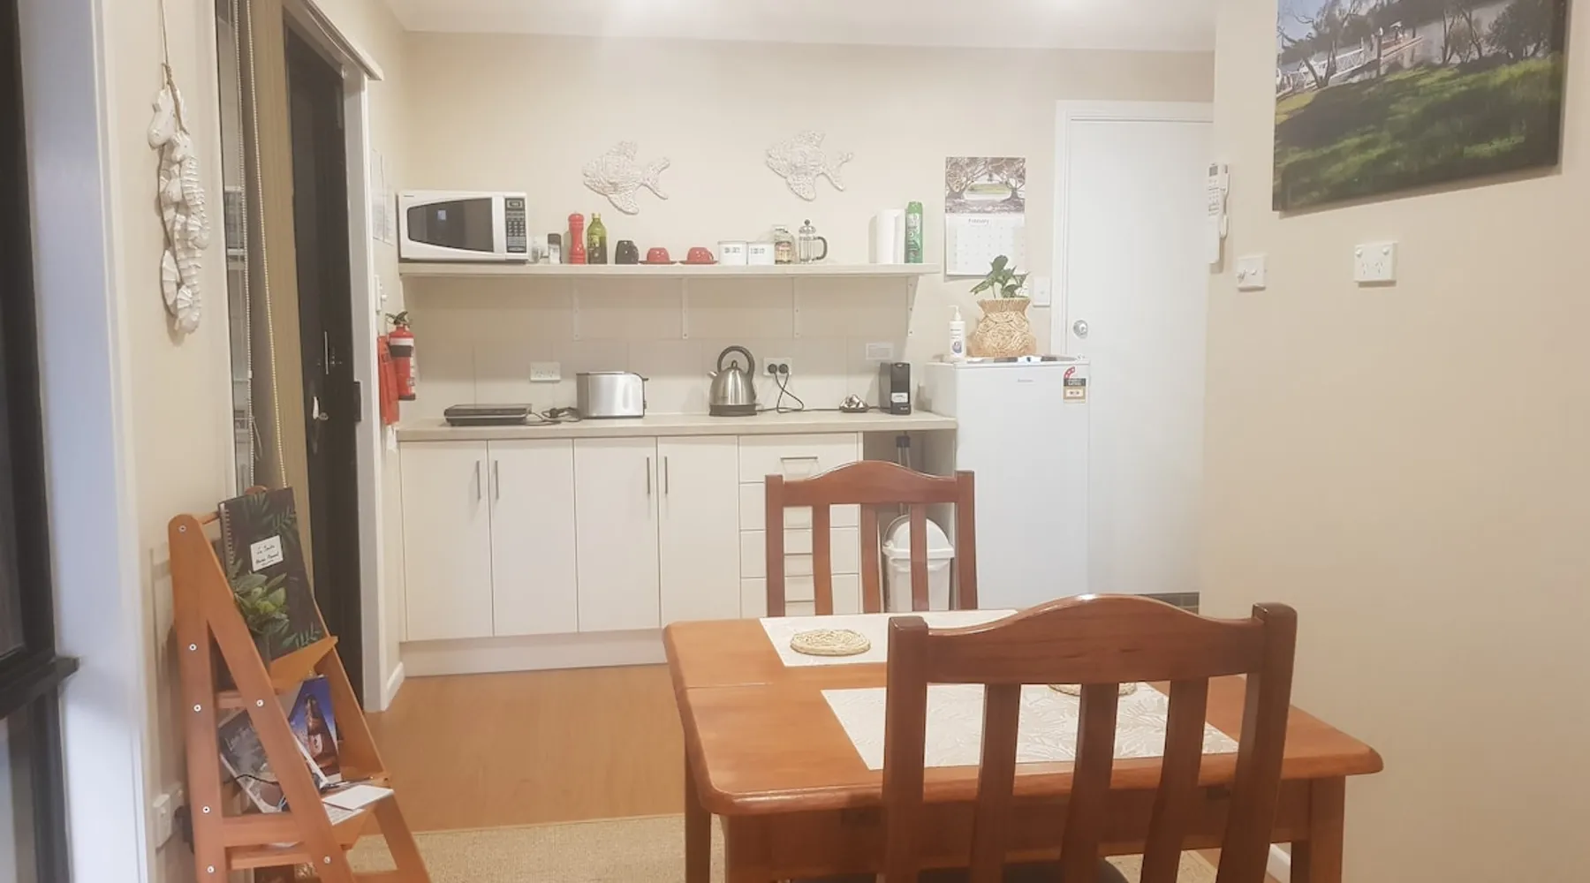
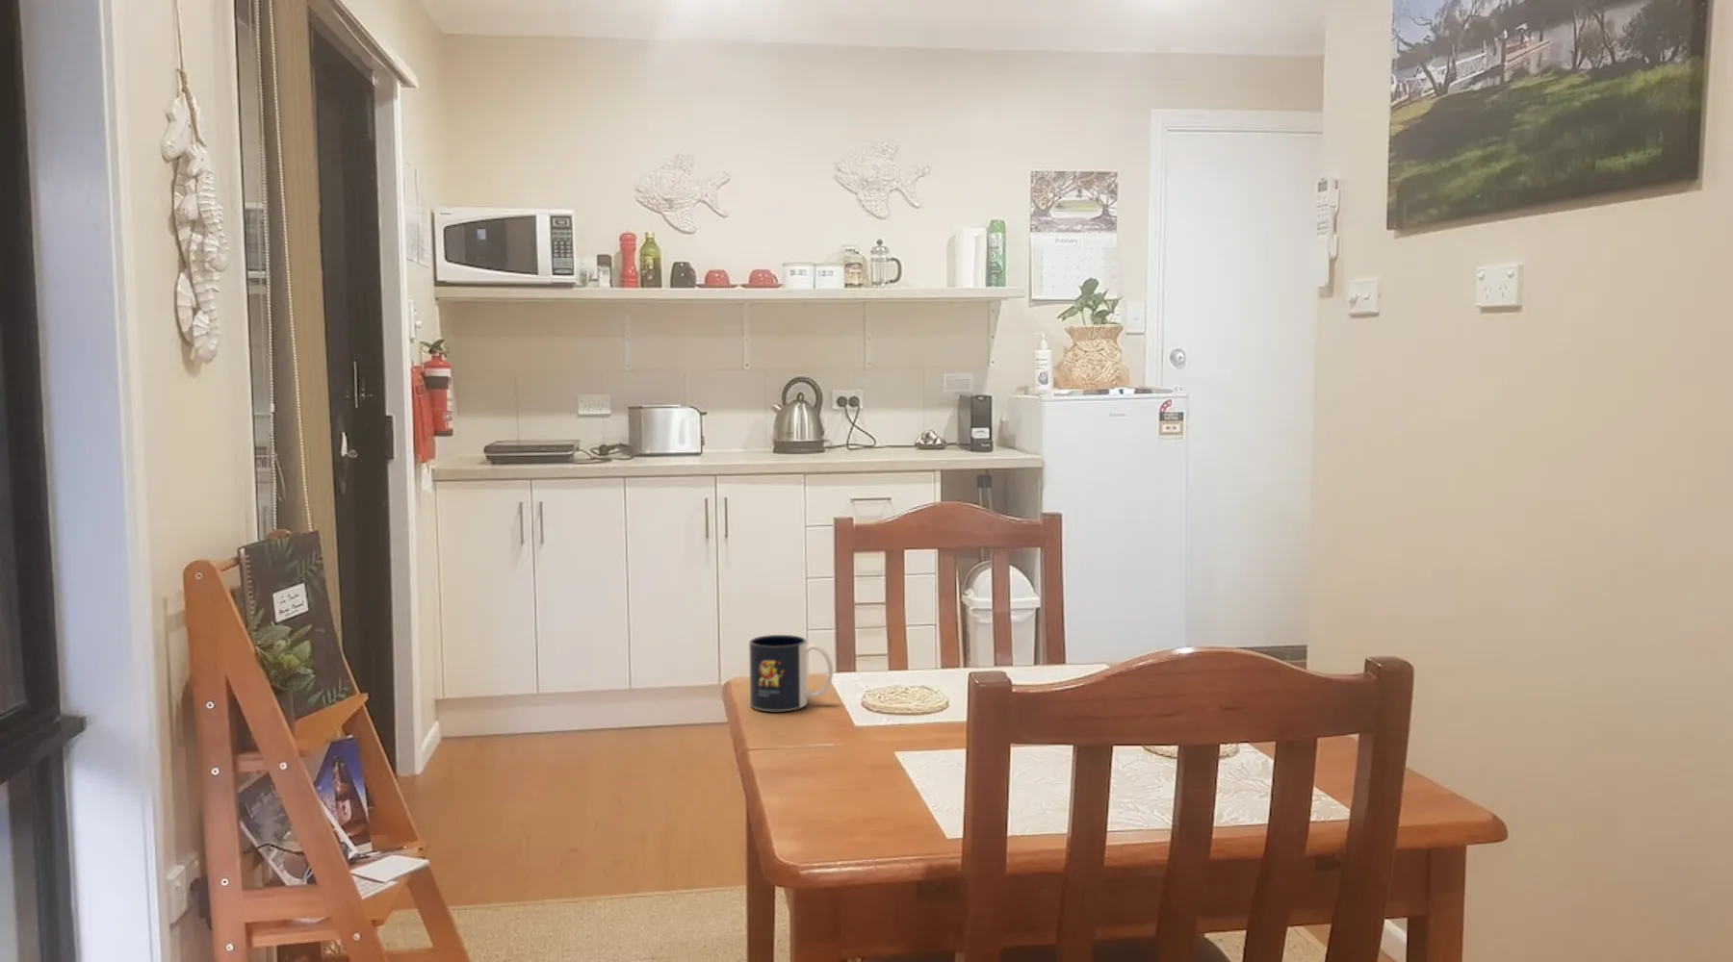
+ mug [748,634,833,712]
